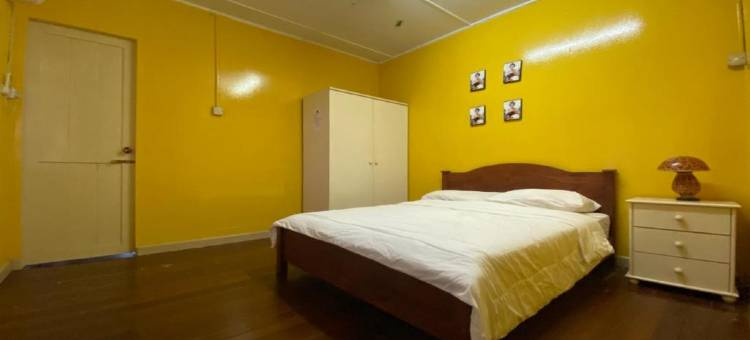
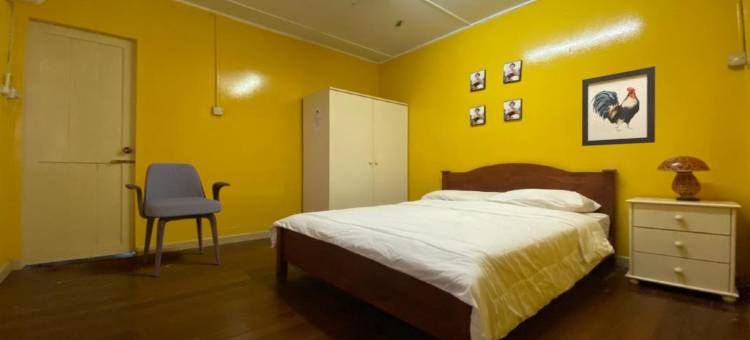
+ wall art [581,65,656,147]
+ armchair [124,162,231,278]
